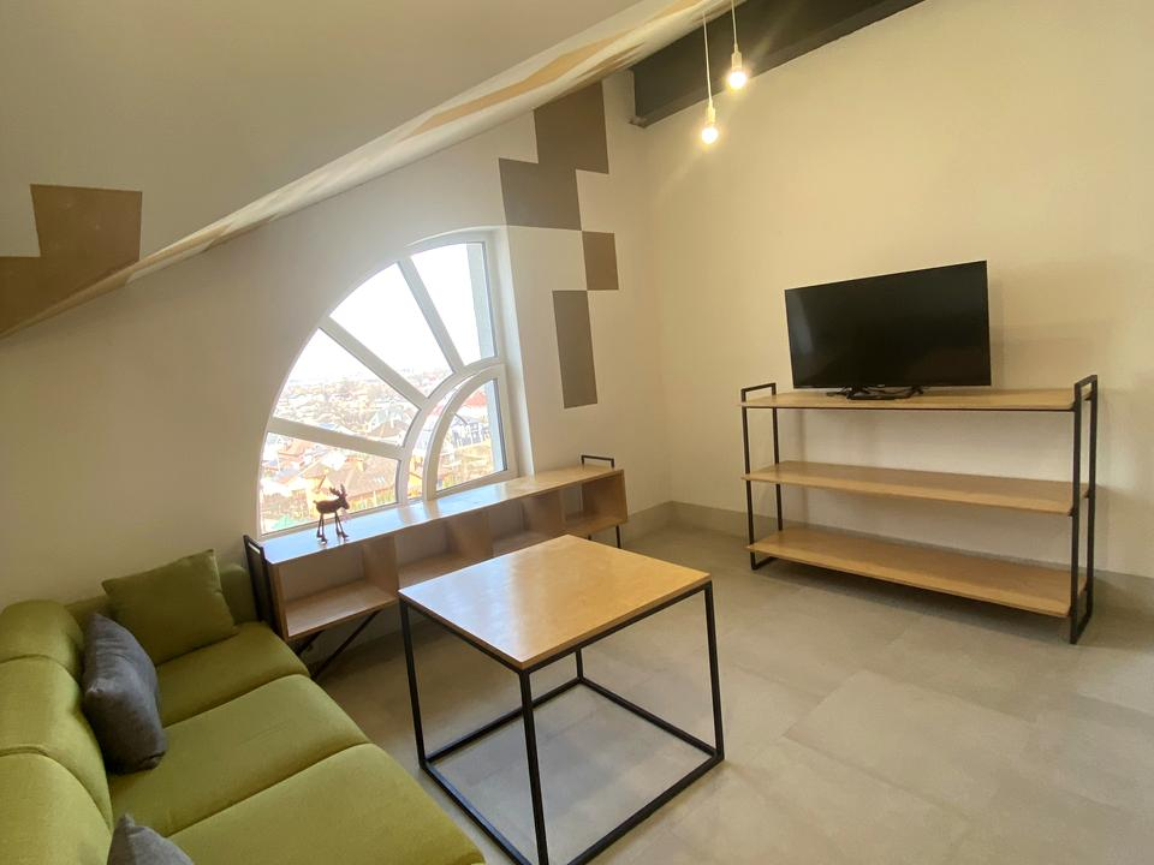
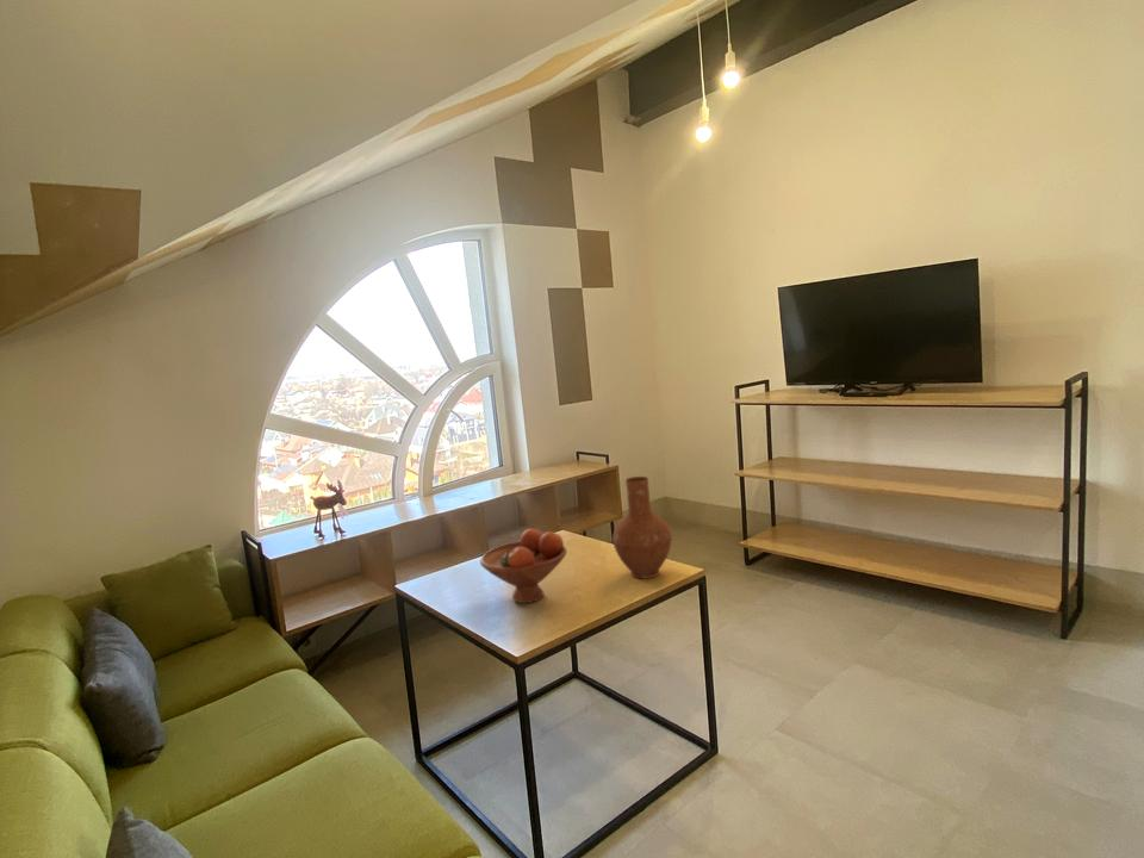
+ fruit bowl [479,528,567,604]
+ vase [611,475,673,579]
